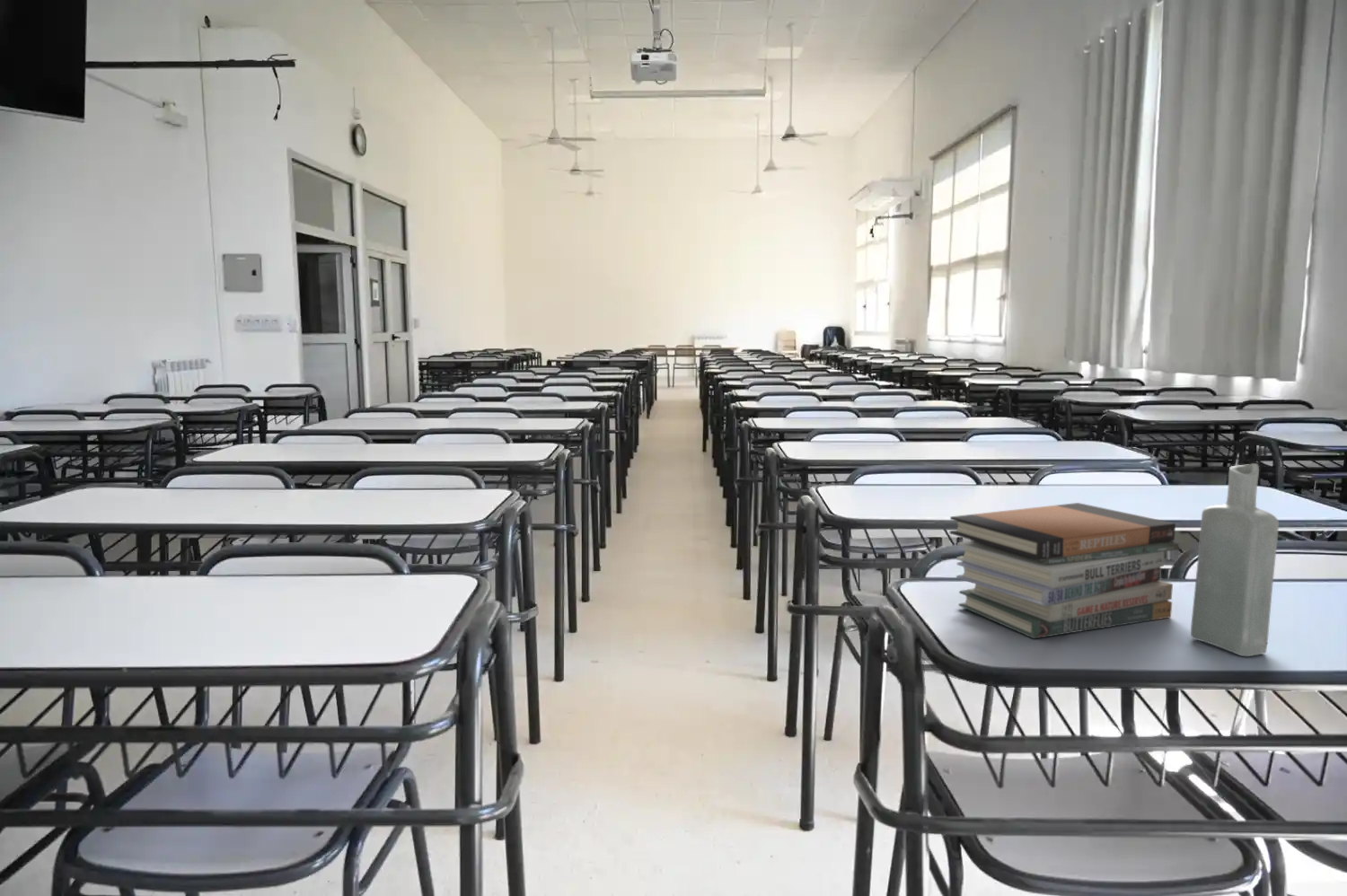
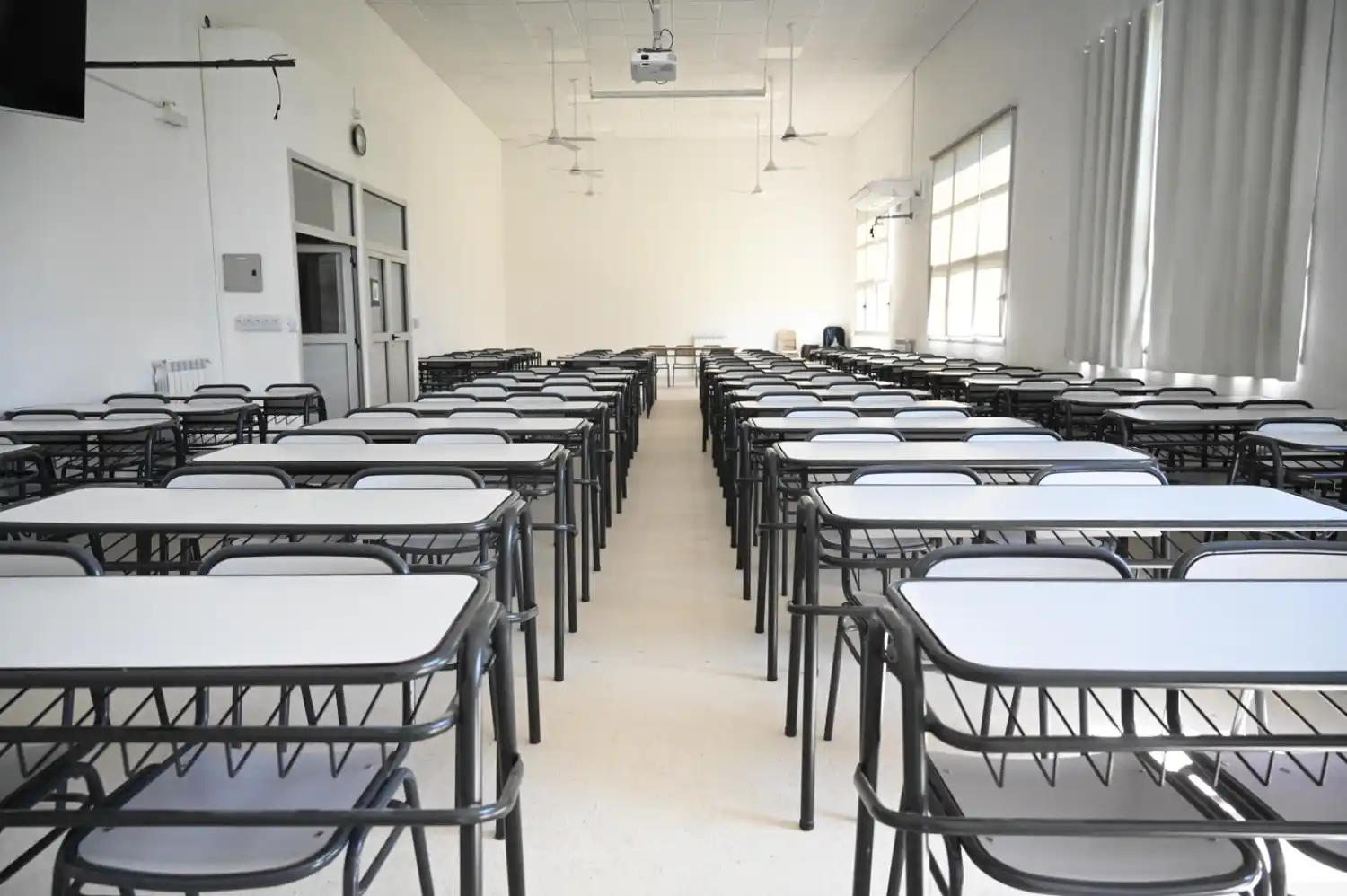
- book stack [949,502,1179,639]
- bottle [1190,462,1280,657]
